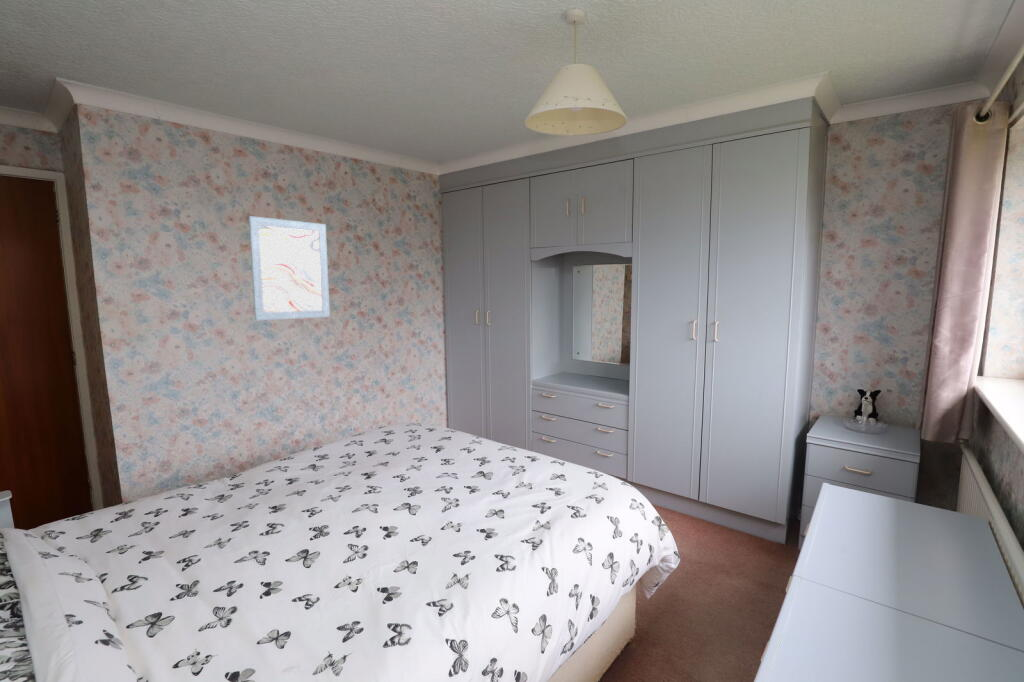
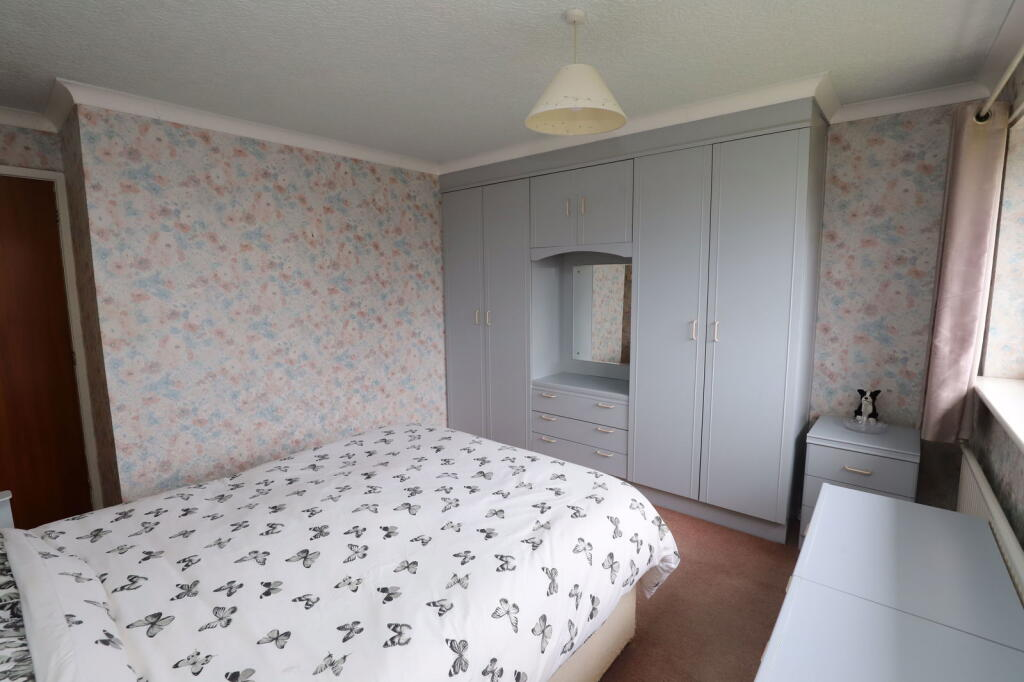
- wall art [248,215,331,321]
